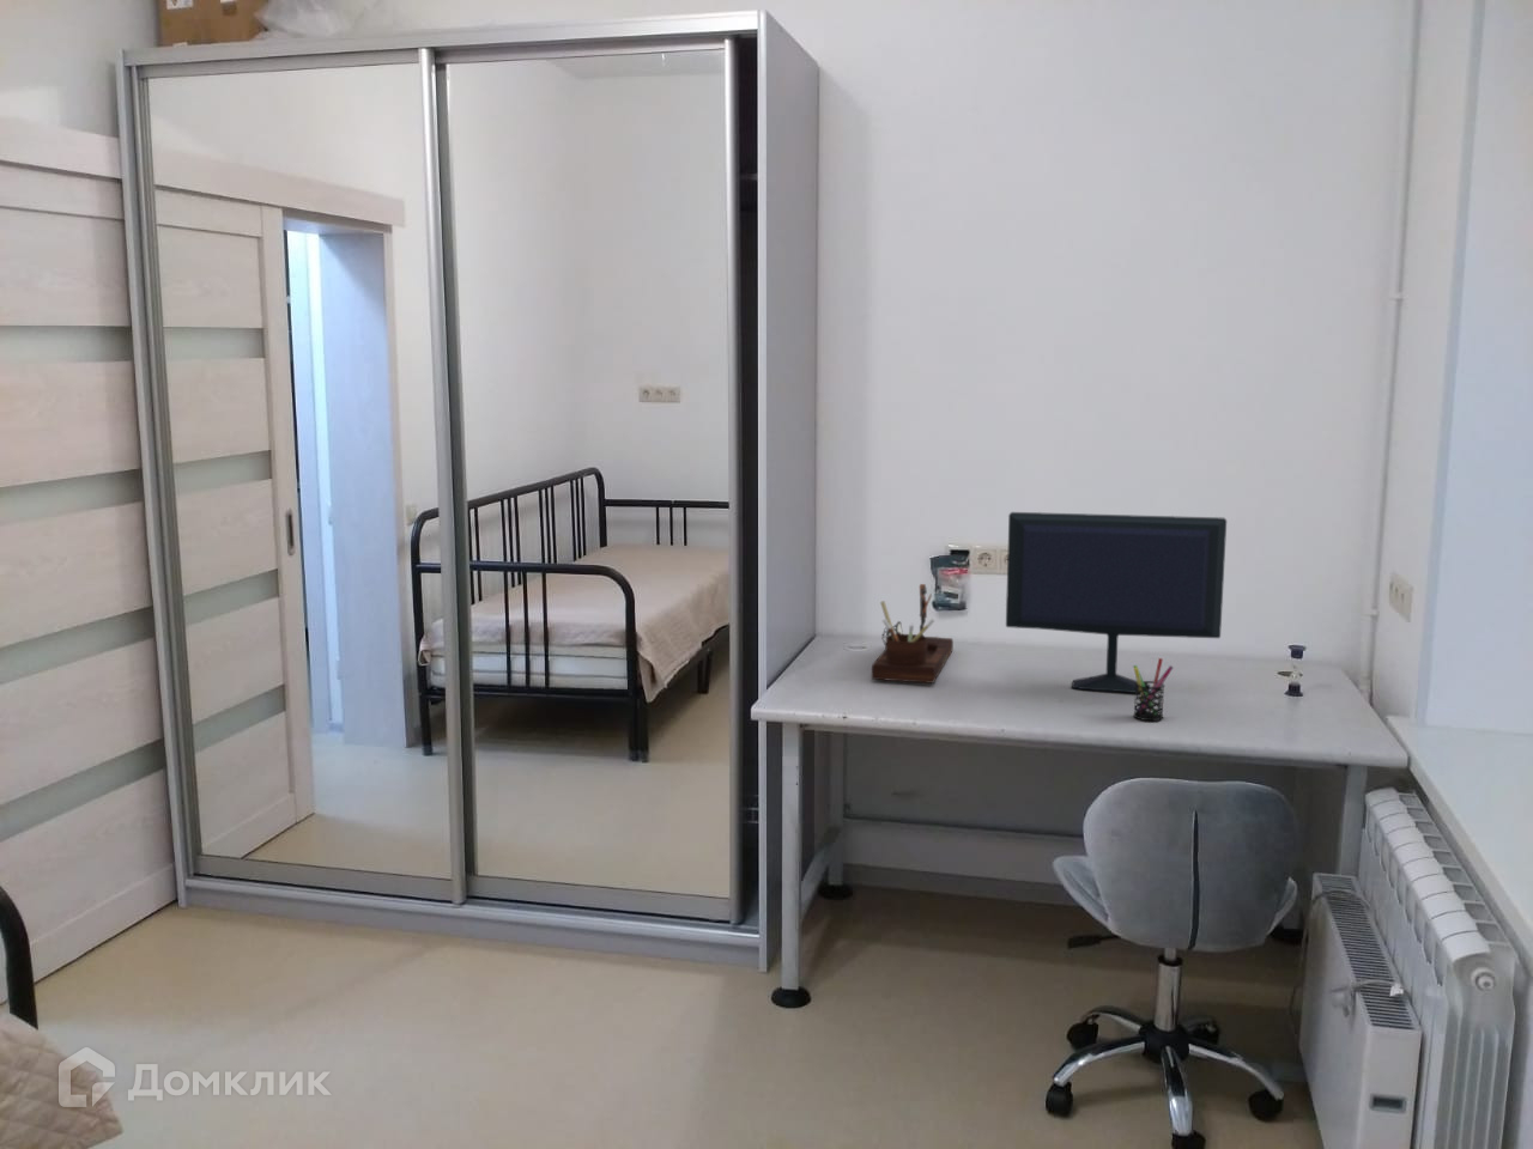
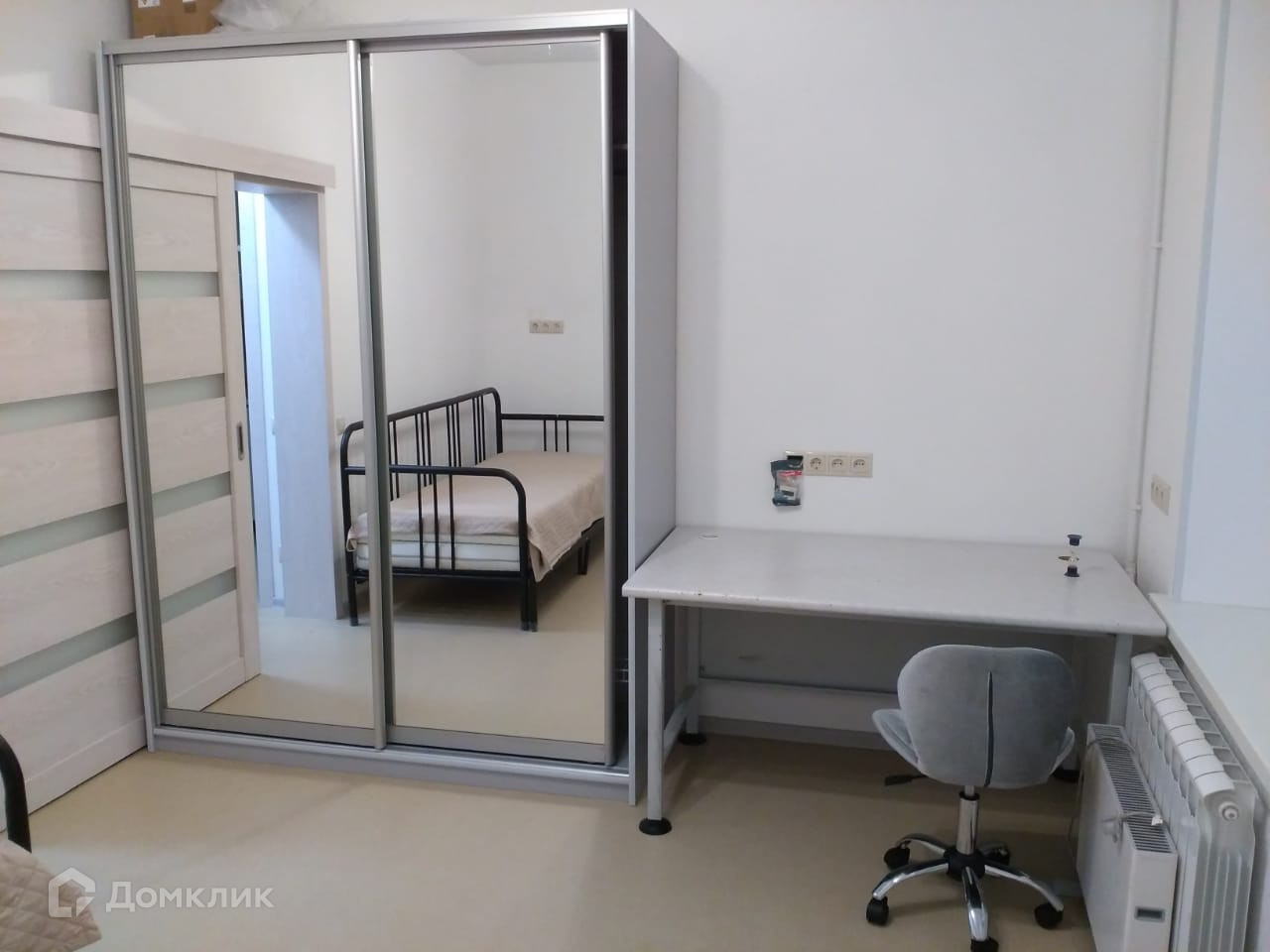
- pen holder [1132,657,1174,722]
- desk organizer [870,583,955,684]
- computer monitor [1004,511,1228,694]
